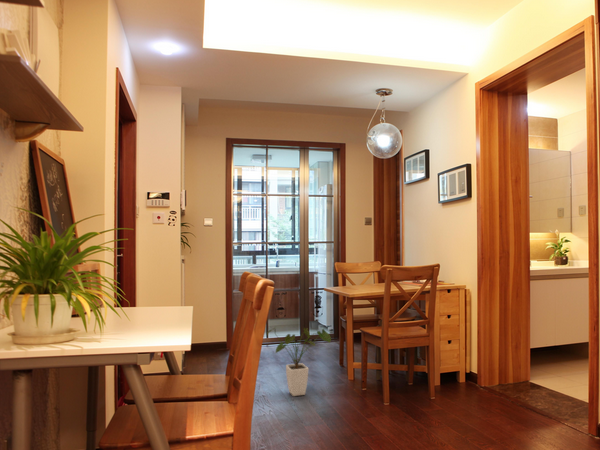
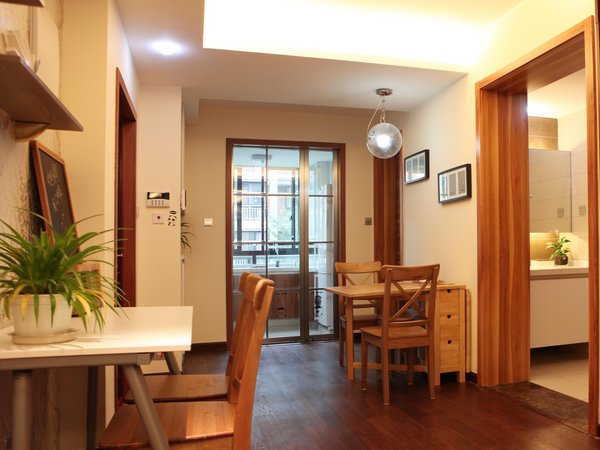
- house plant [266,326,332,397]
